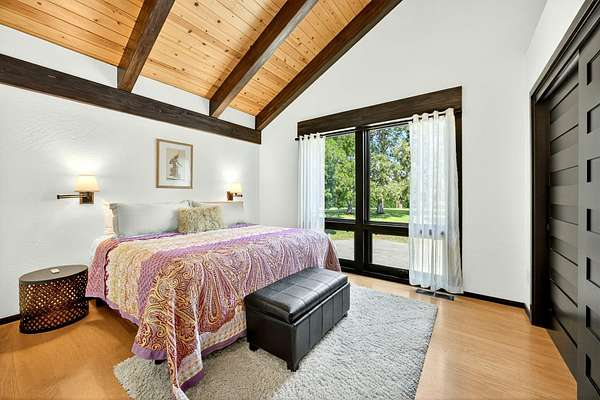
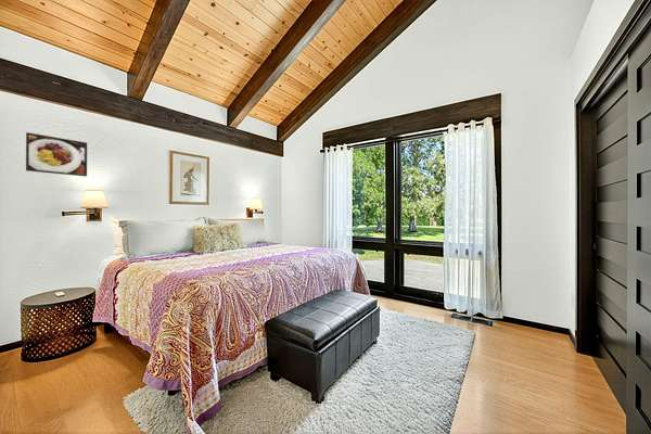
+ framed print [25,131,88,178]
